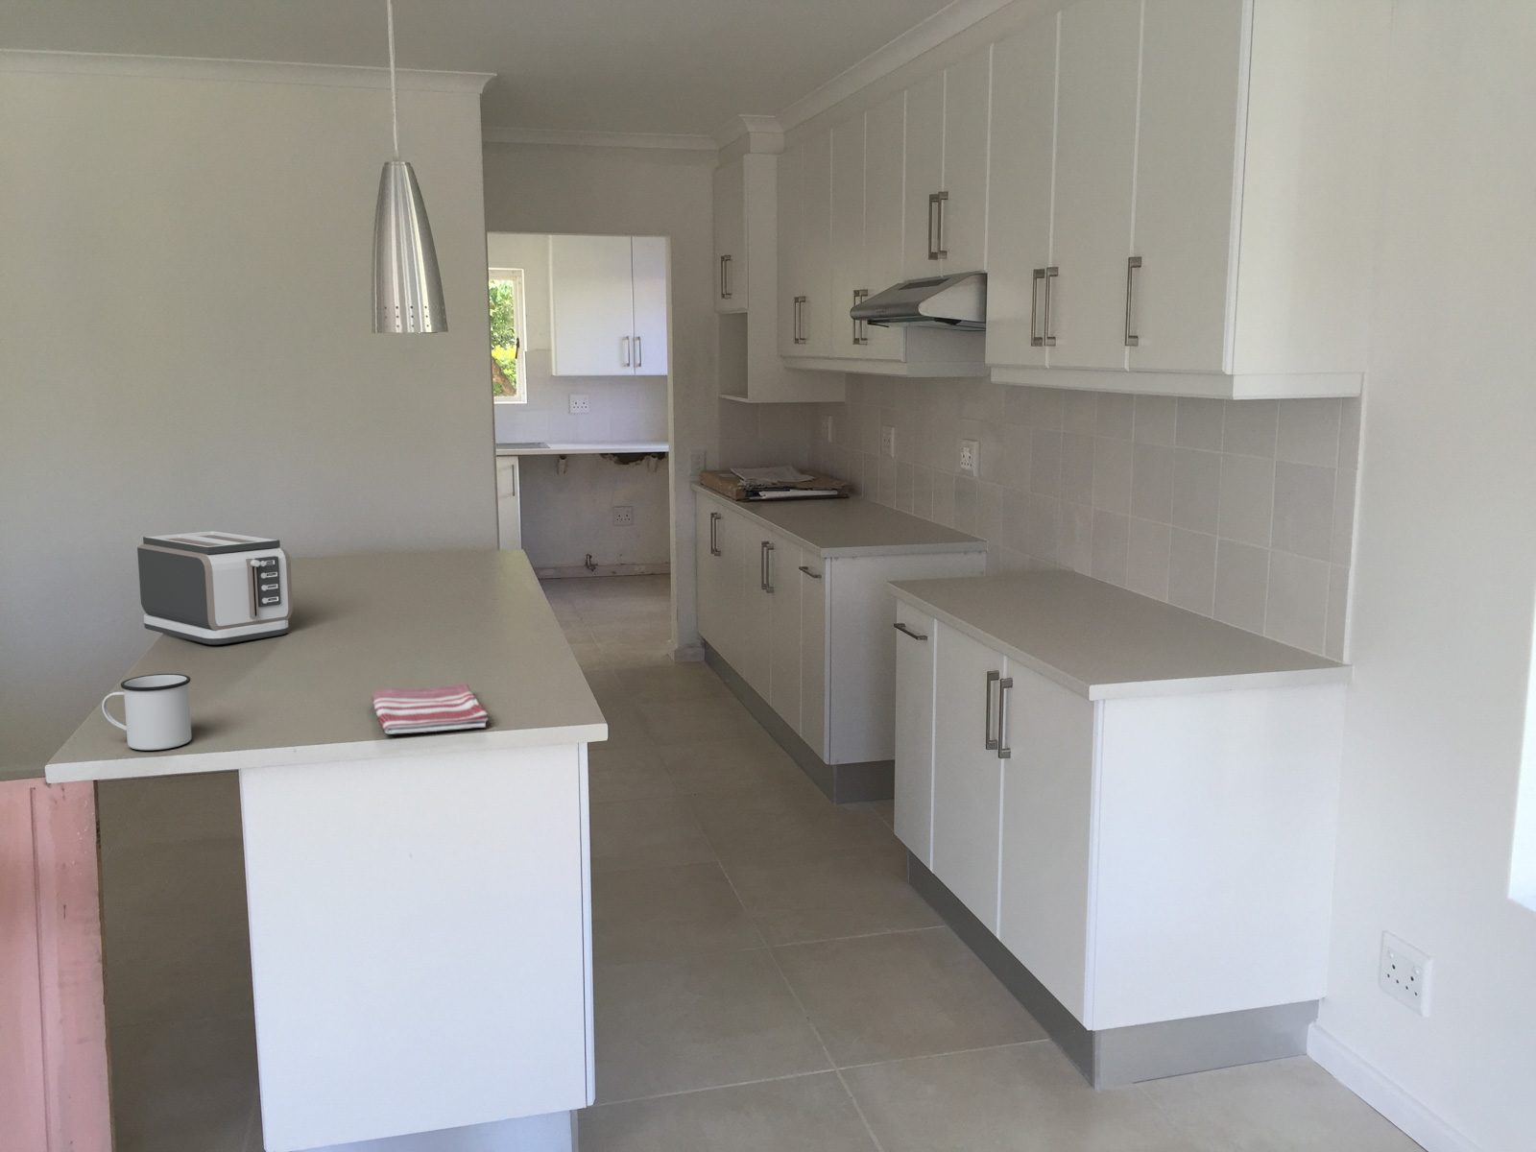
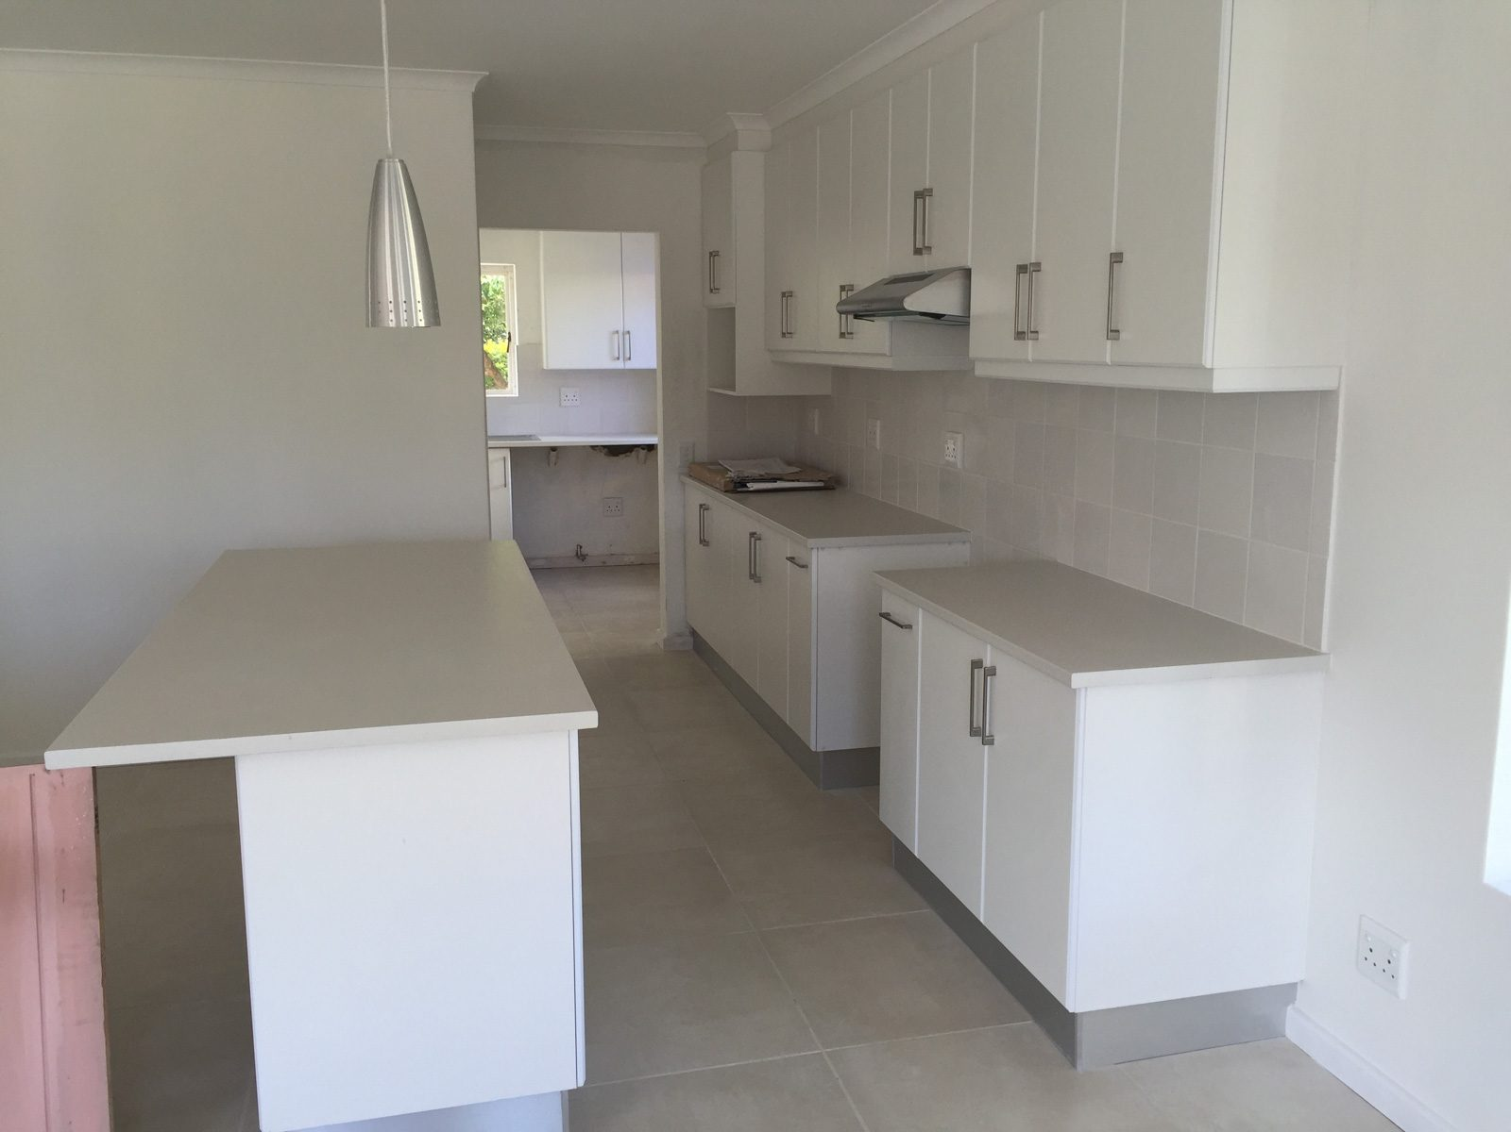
- dish towel [370,682,490,736]
- mug [100,673,192,750]
- toaster [137,530,294,645]
